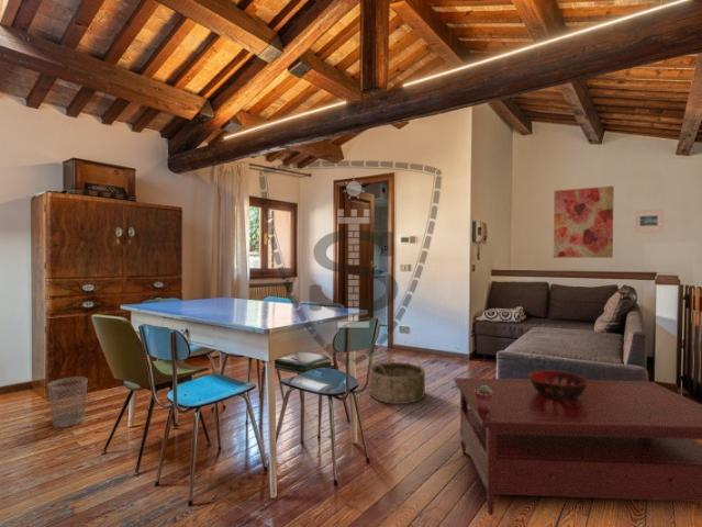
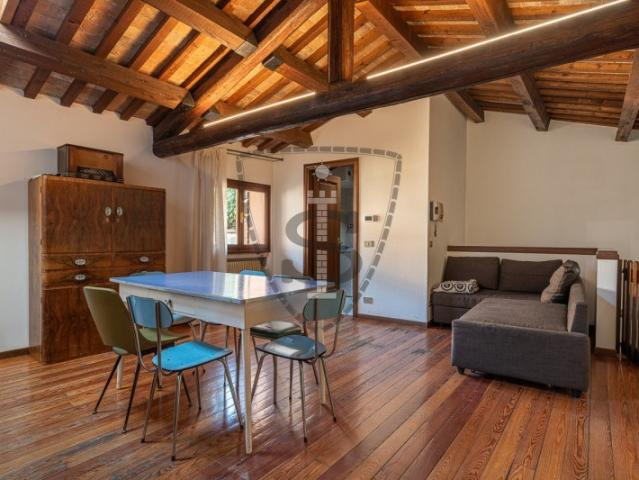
- basket [369,356,426,405]
- potted succulent [475,385,493,411]
- wall art [553,184,615,259]
- wastebasket [46,375,89,428]
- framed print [634,208,664,234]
- coffee table [454,377,702,516]
- decorative bowl [527,370,589,400]
